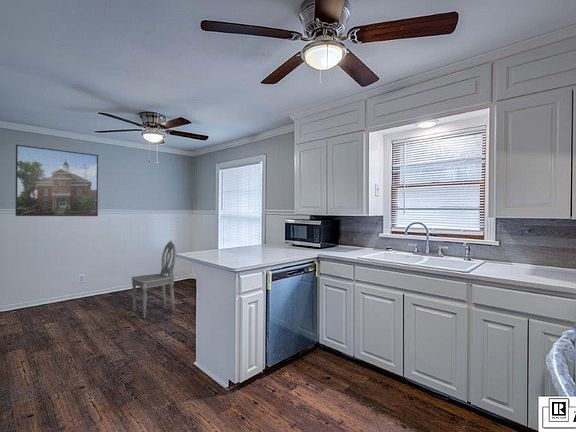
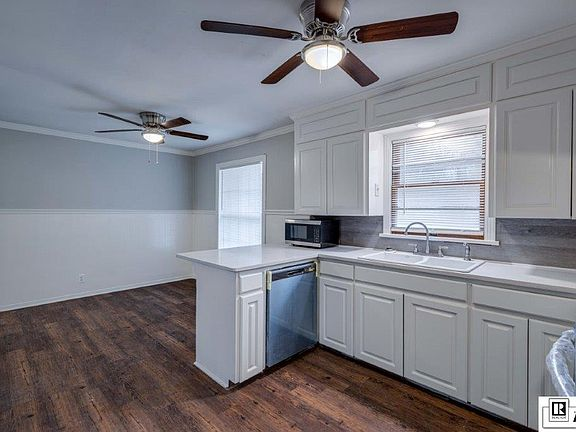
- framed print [15,144,99,217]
- dining chair [131,240,177,319]
